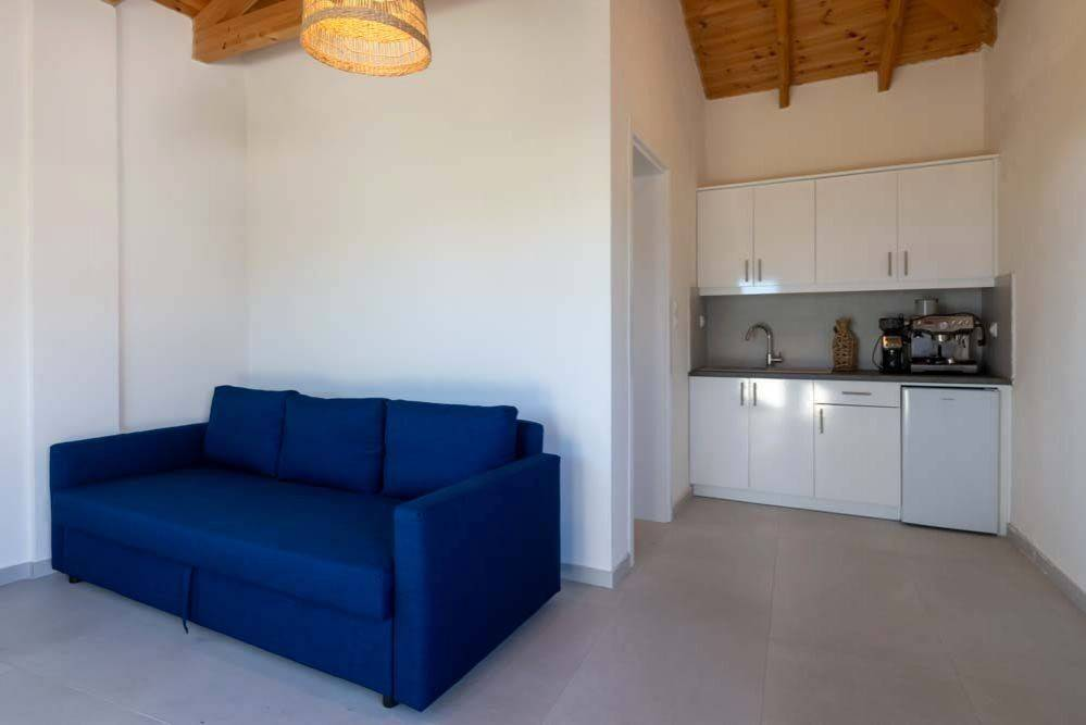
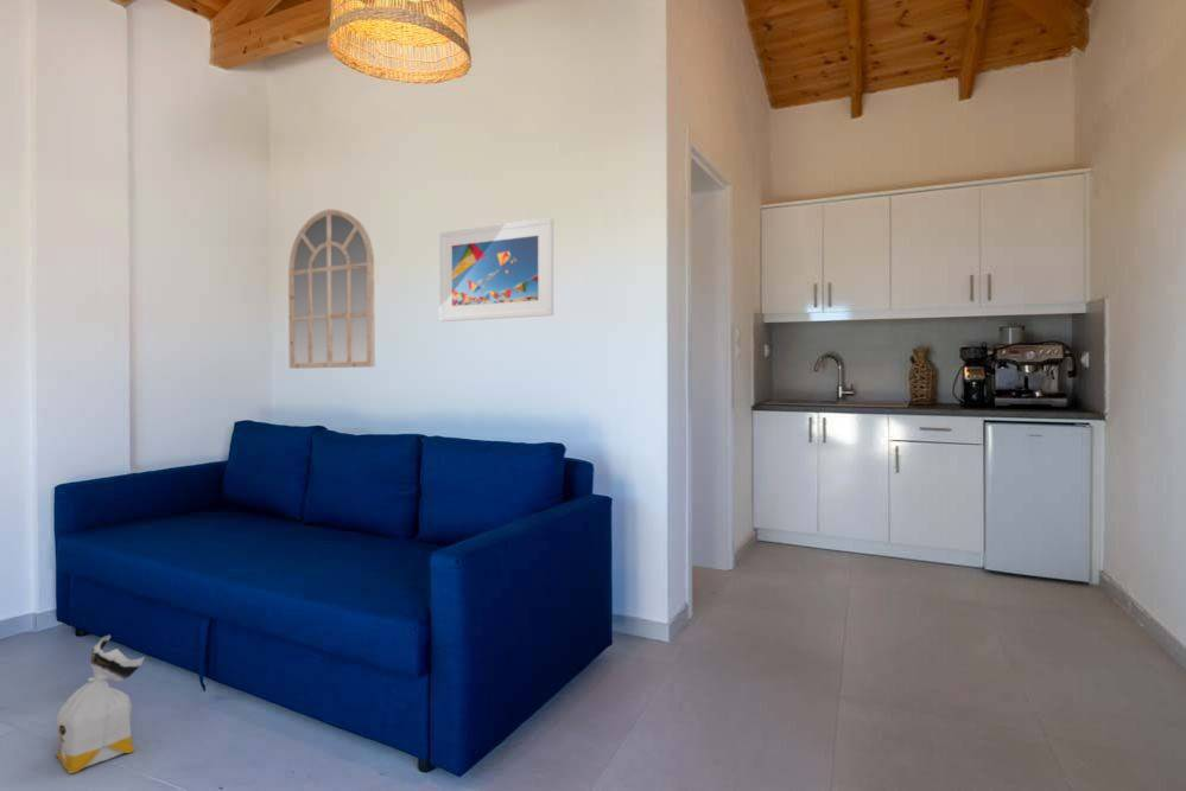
+ mirror [287,209,376,370]
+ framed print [438,217,554,323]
+ bag [55,634,146,774]
